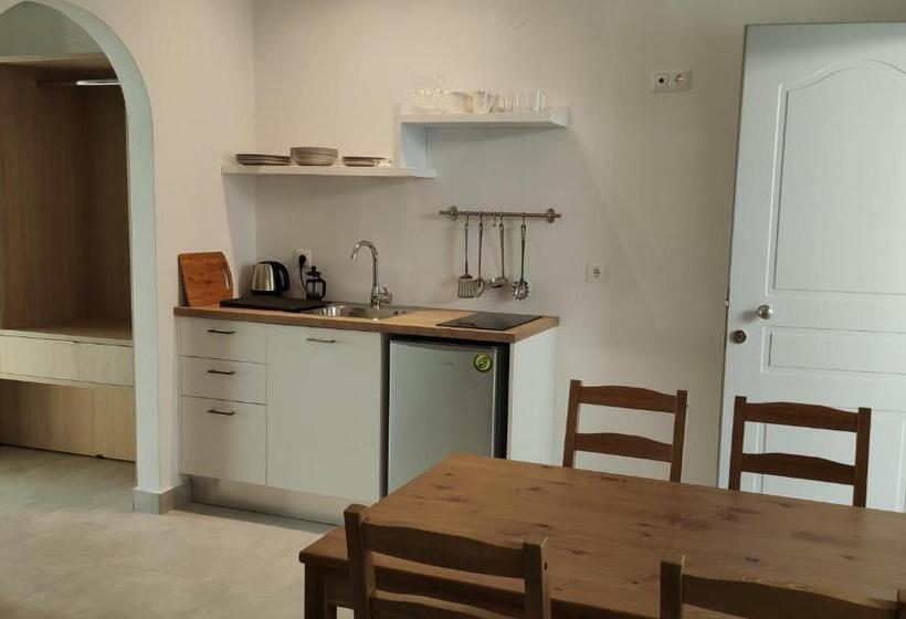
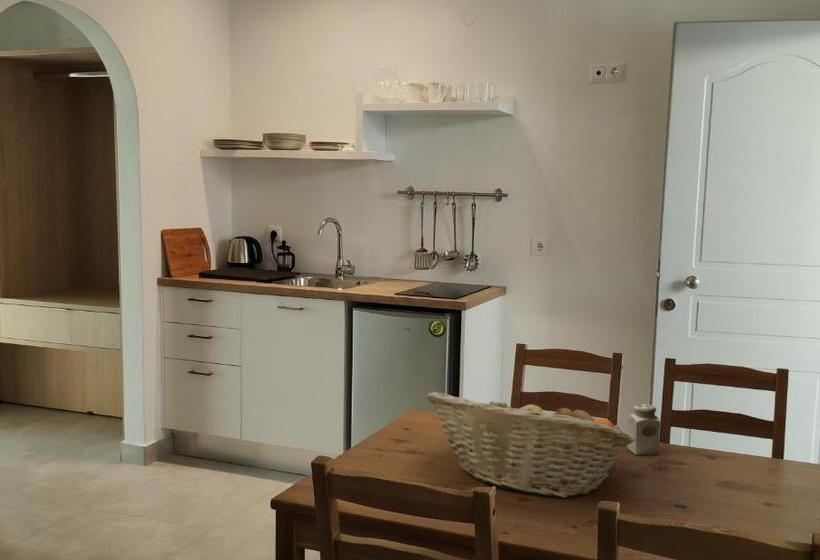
+ fruit basket [425,391,635,499]
+ salt shaker [627,403,661,456]
